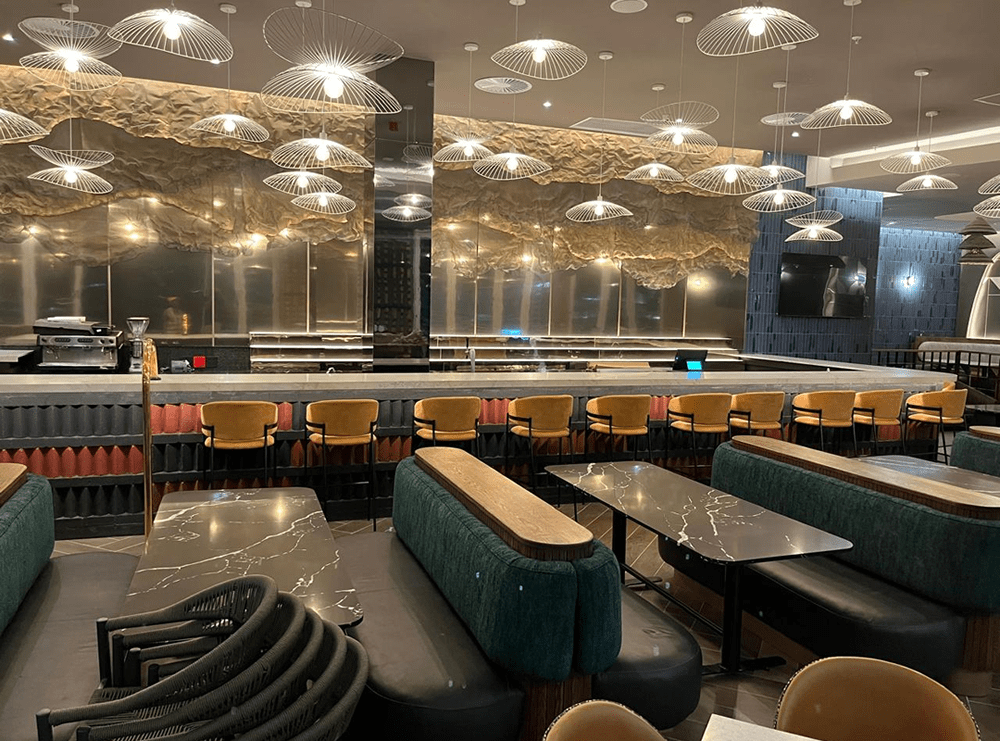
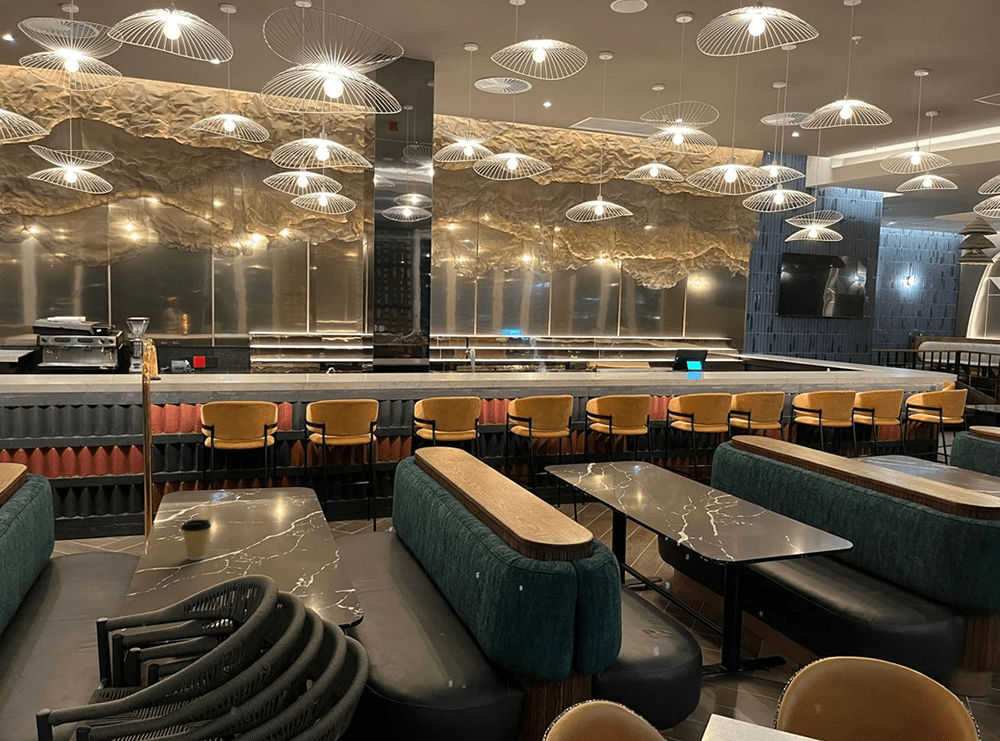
+ coffee cup [180,519,212,561]
